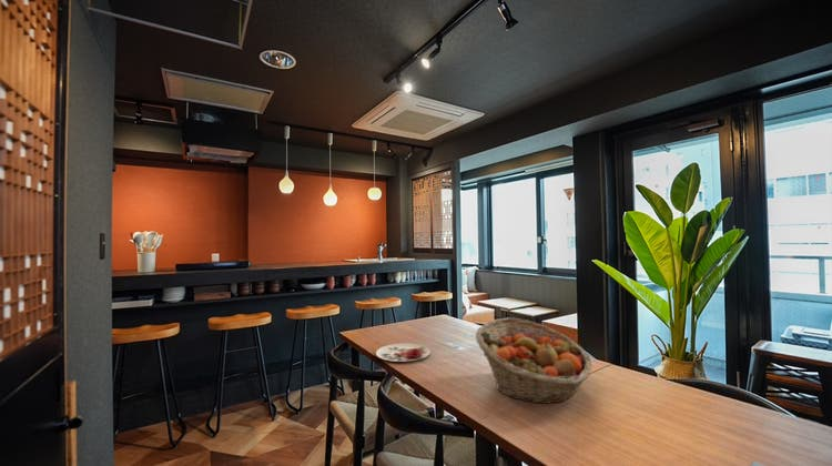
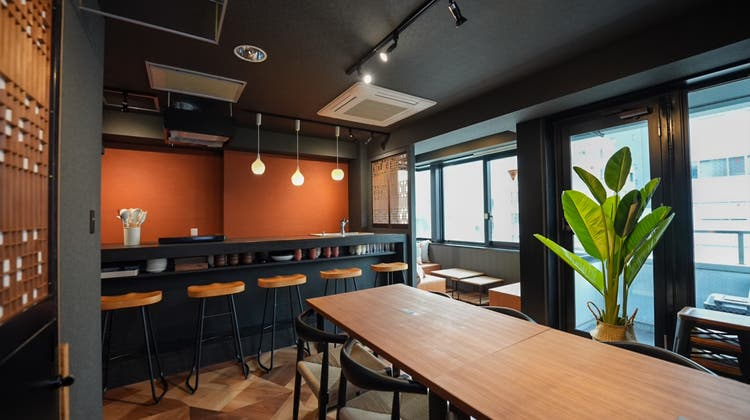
- fruit basket [475,317,592,404]
- plate [375,342,432,363]
